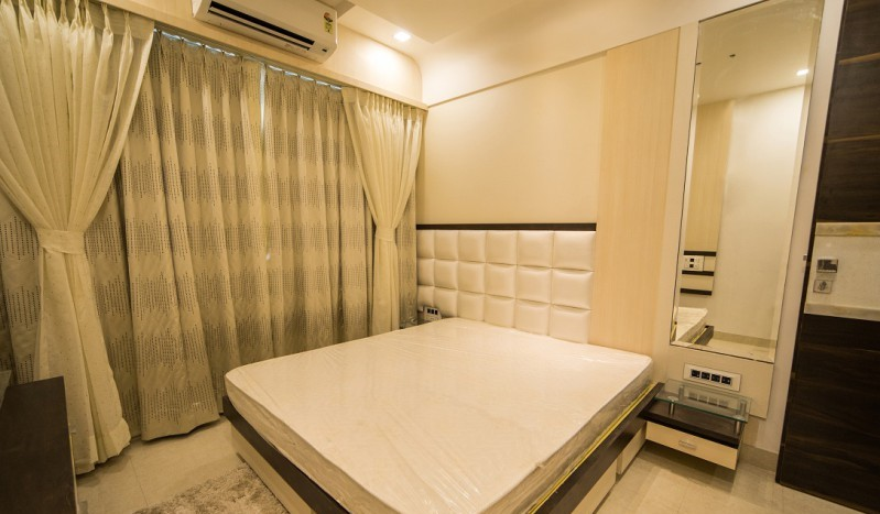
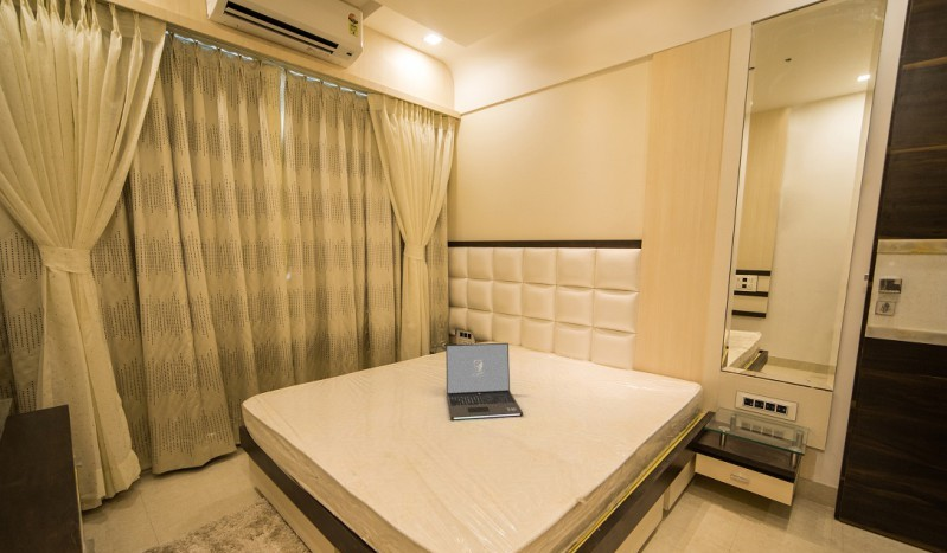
+ laptop [444,342,524,420]
